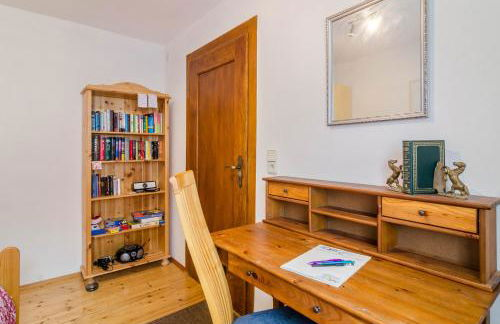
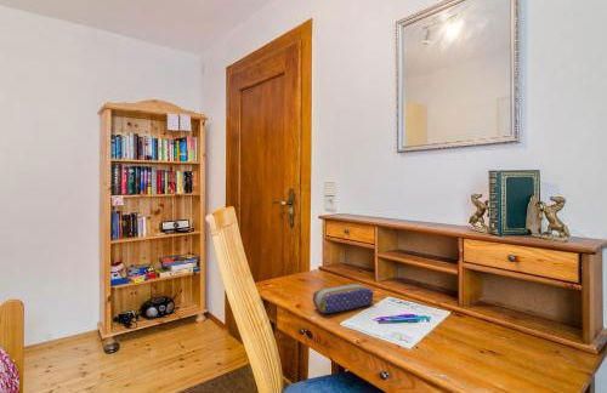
+ pencil case [312,283,374,314]
